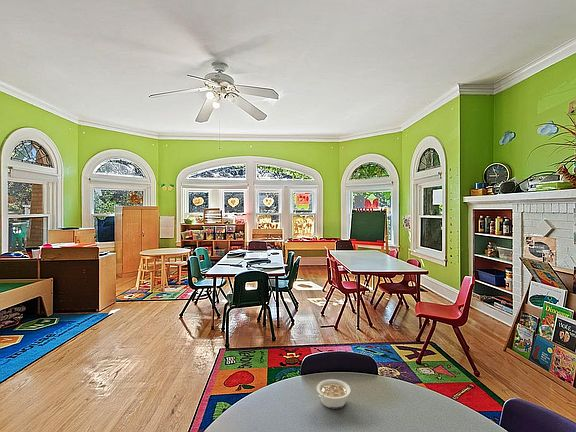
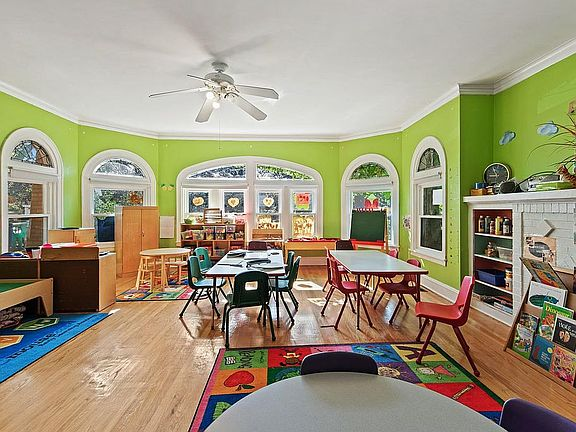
- legume [316,378,352,410]
